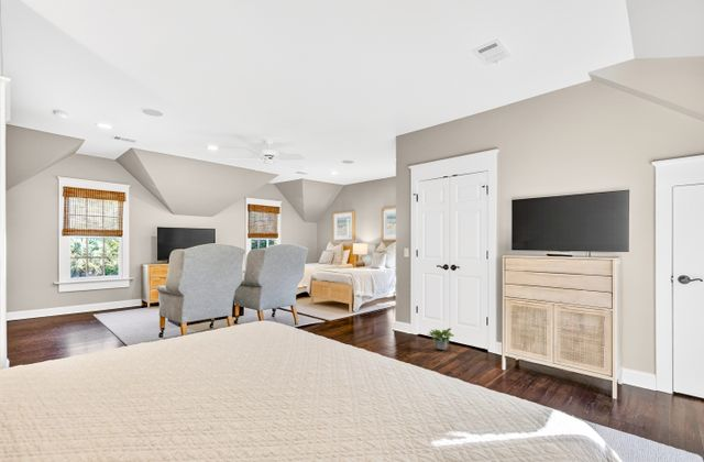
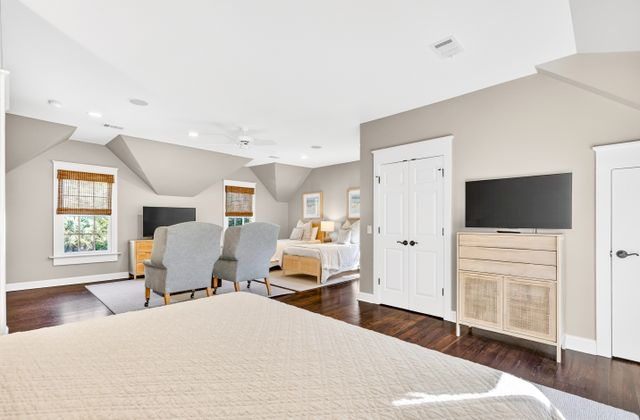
- potted plant [428,328,455,352]
